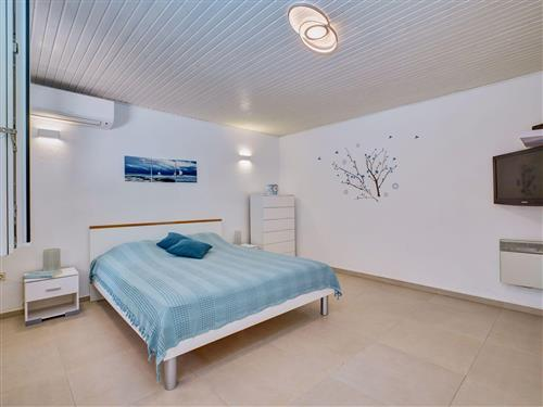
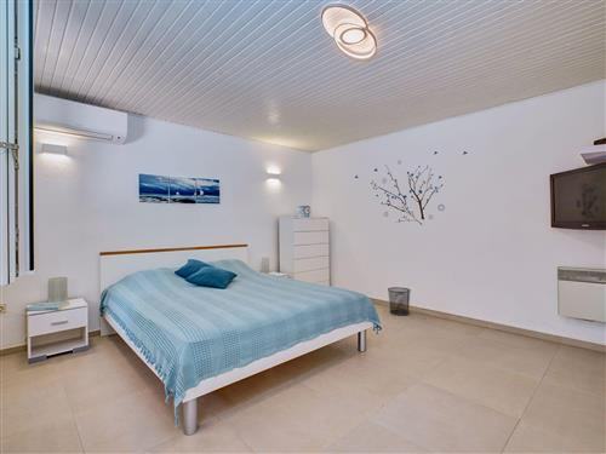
+ waste bin [387,286,412,317]
